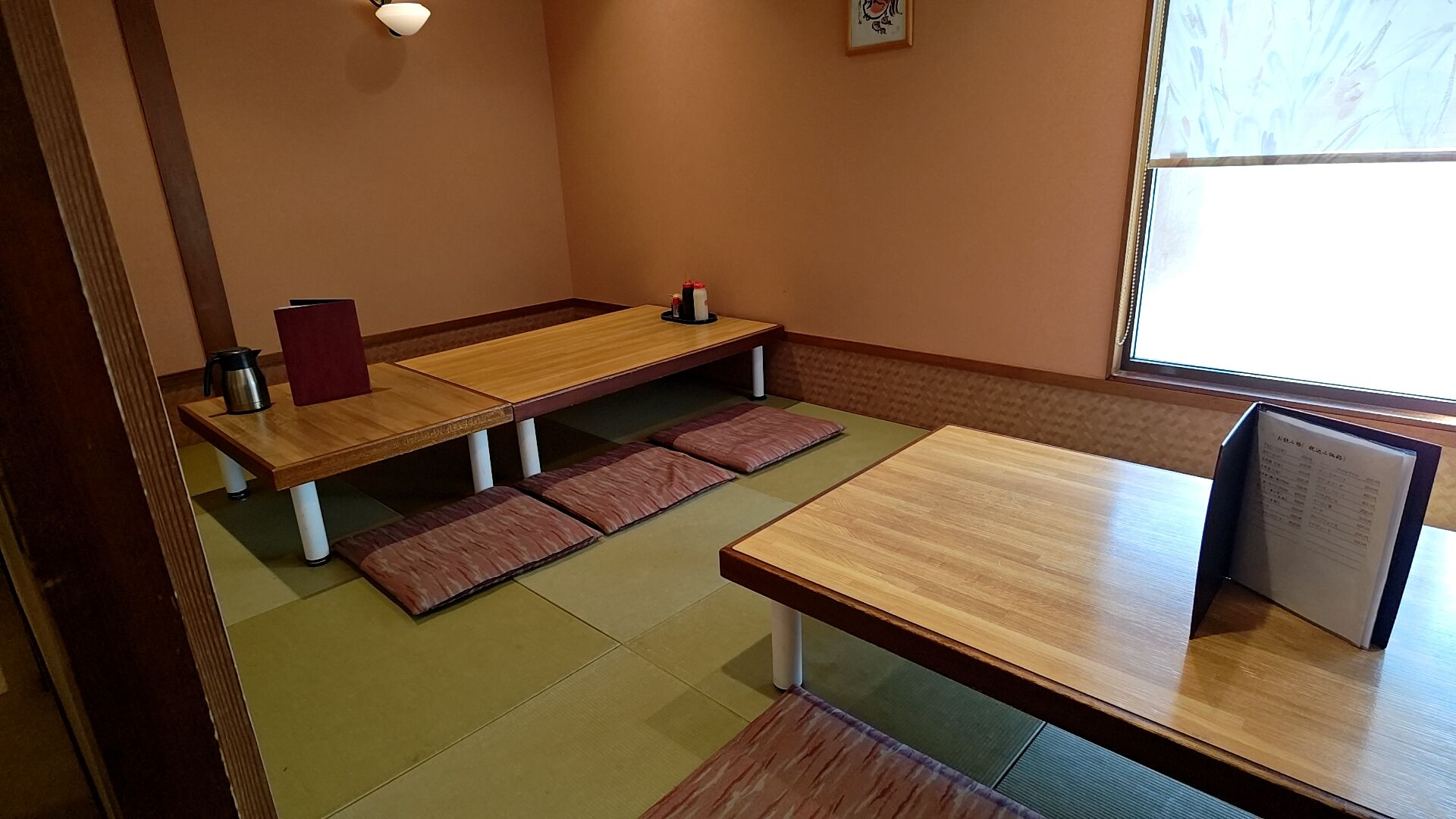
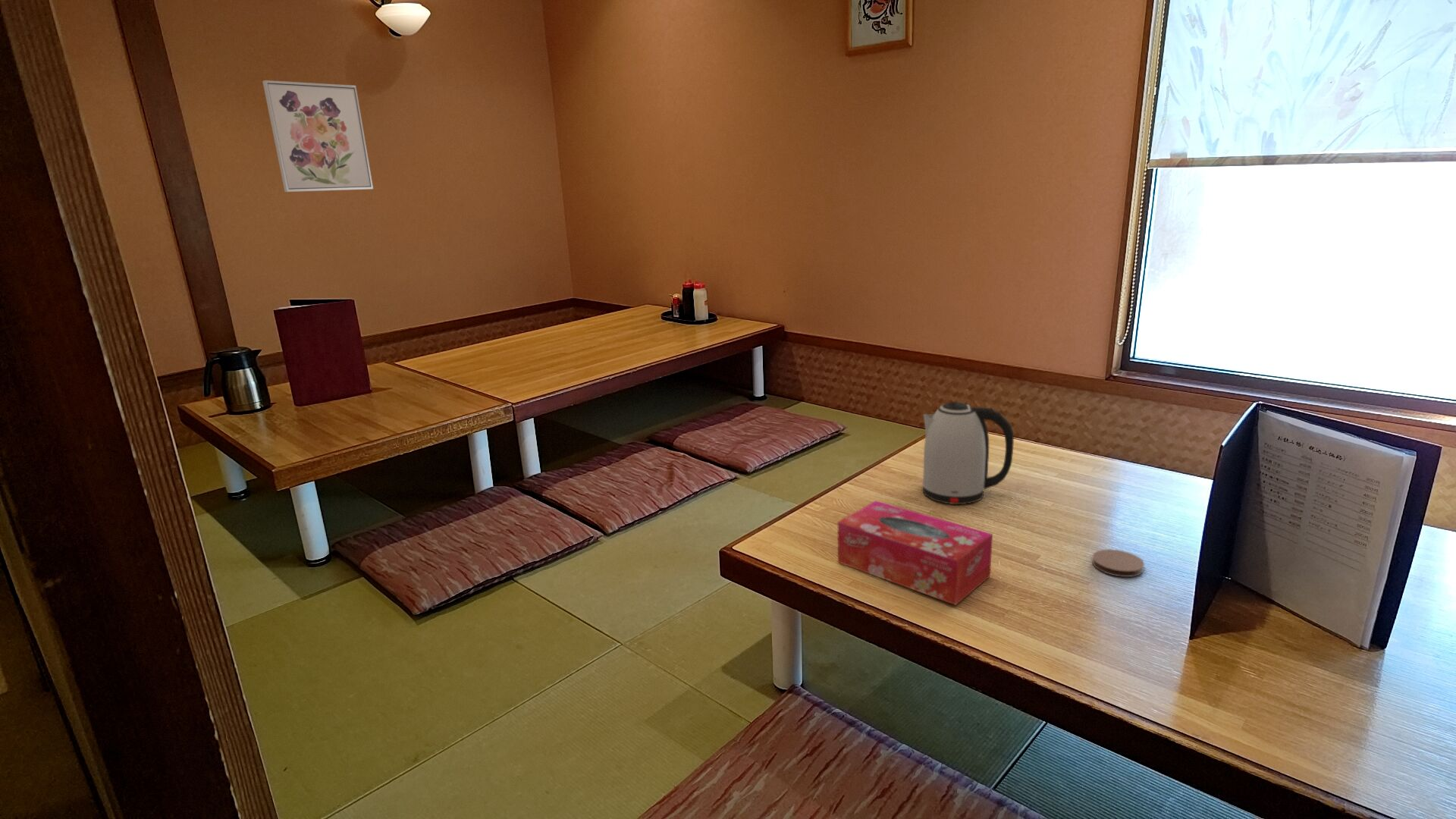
+ tissue box [837,500,993,606]
+ coaster [1091,548,1145,578]
+ wall art [262,80,374,193]
+ kettle [921,401,1015,505]
